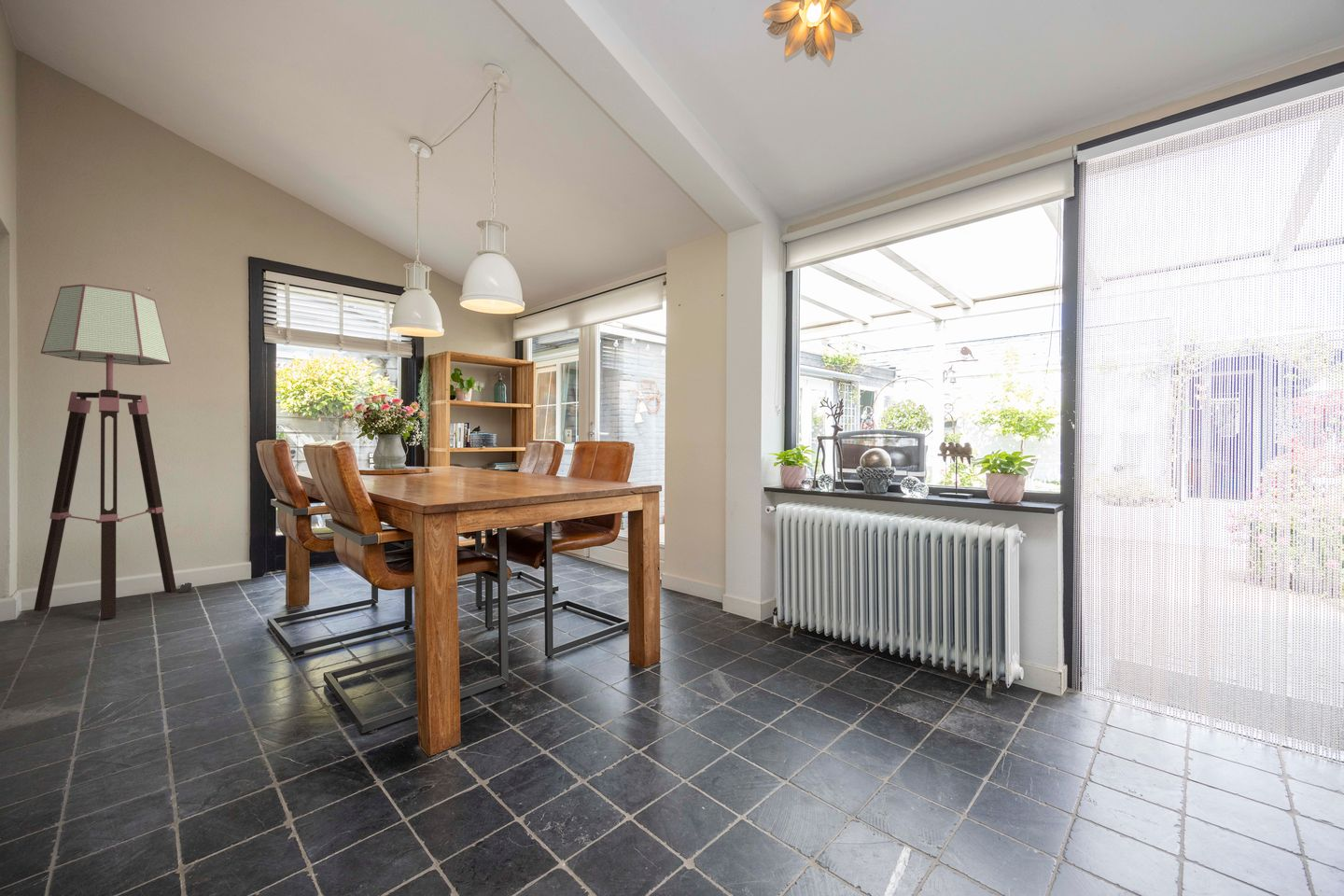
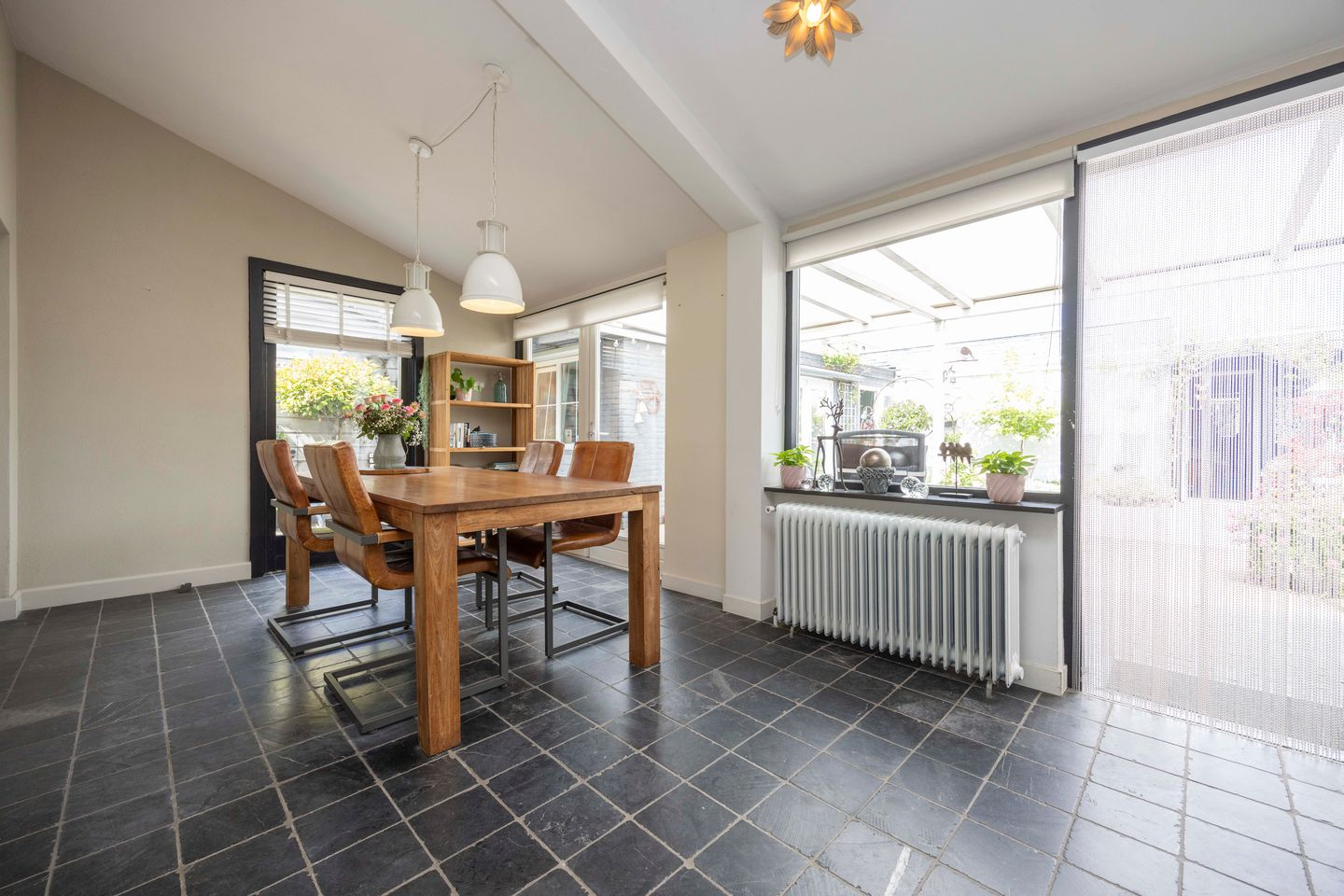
- floor lamp [33,284,177,620]
